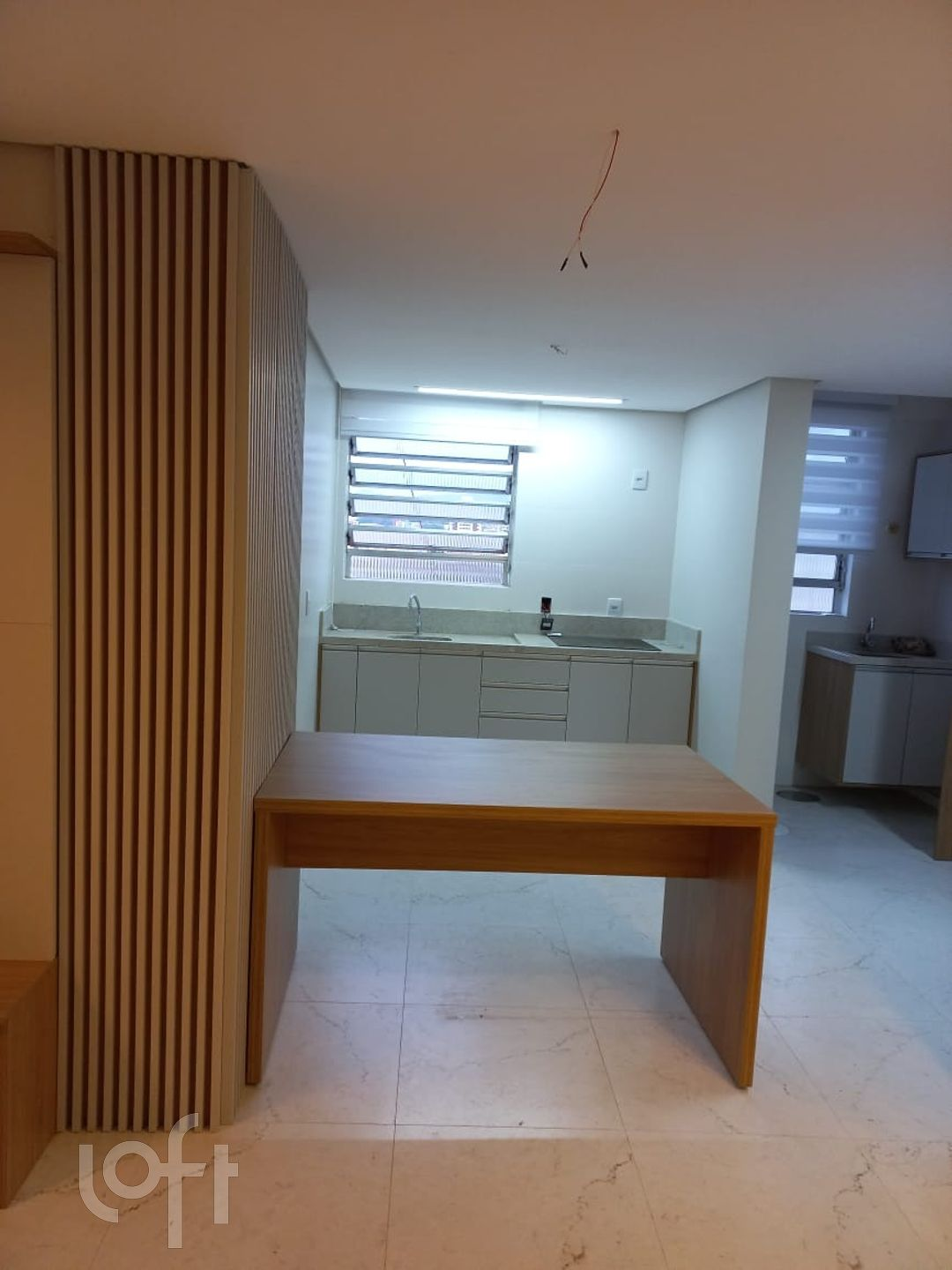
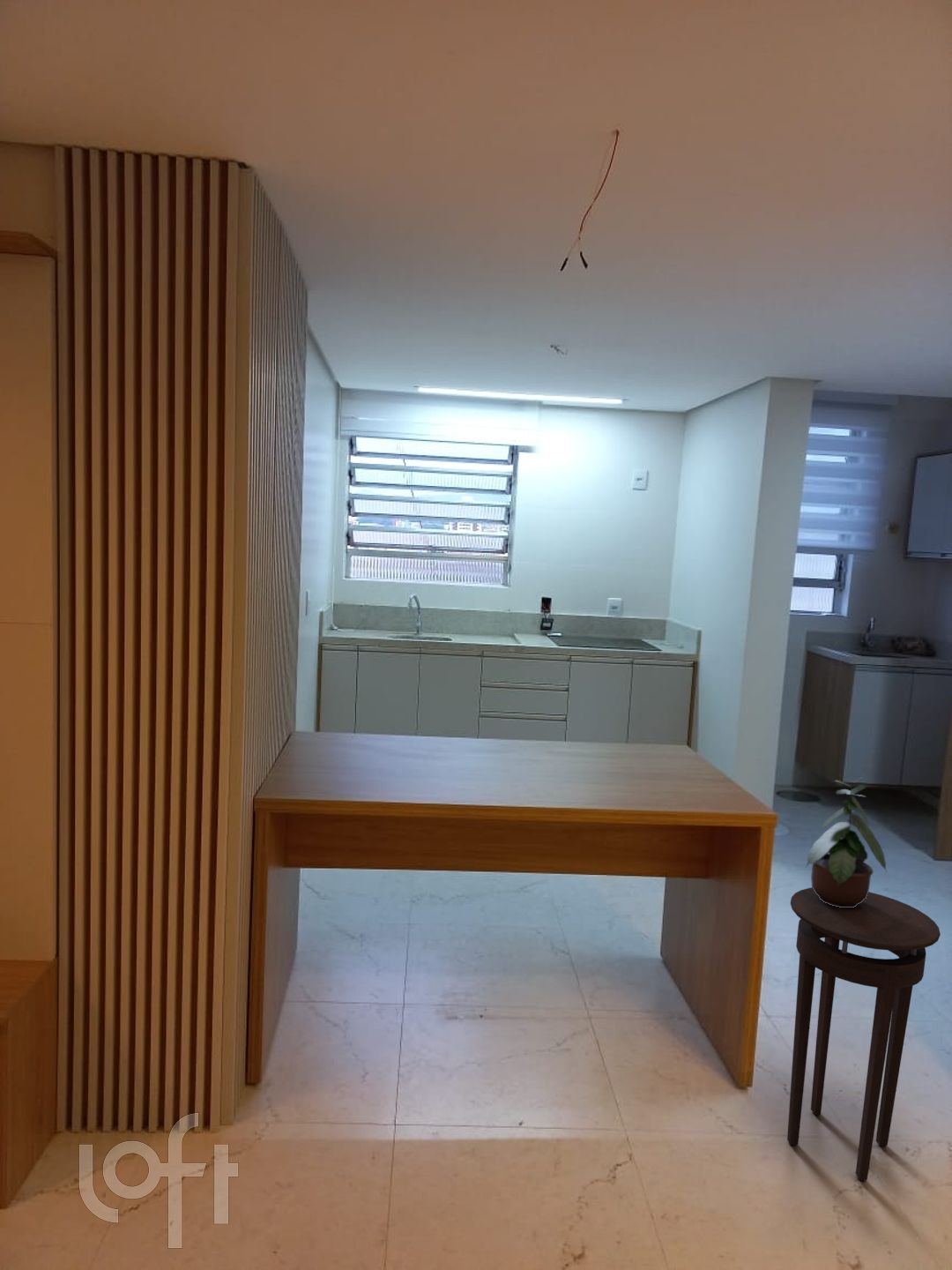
+ potted plant [805,776,888,908]
+ stool [786,887,941,1182]
